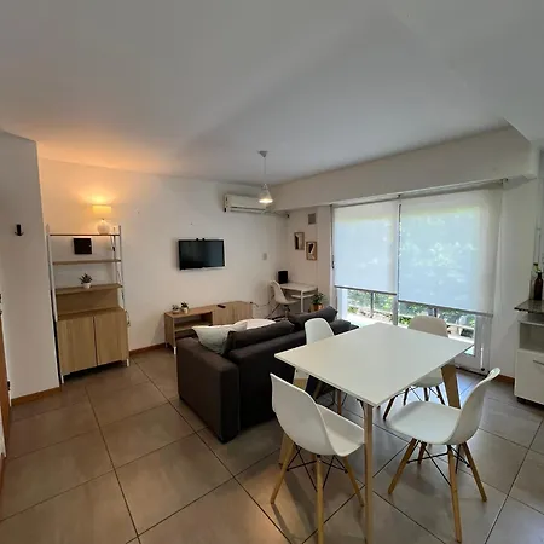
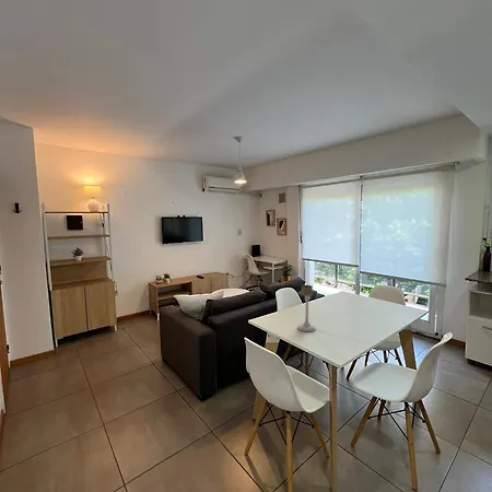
+ candle holder [296,284,317,332]
